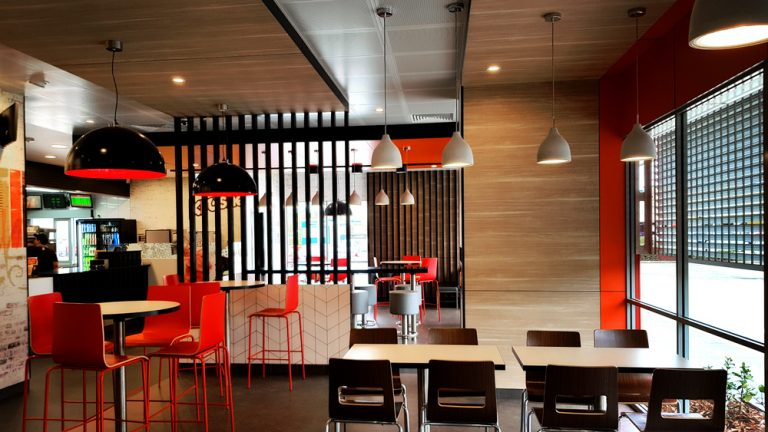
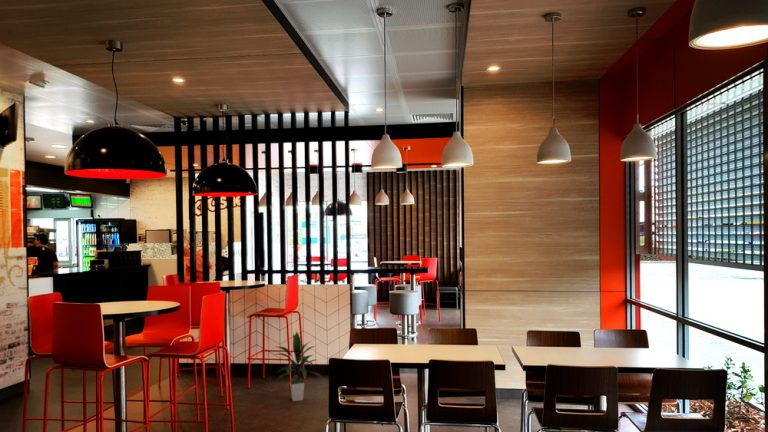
+ indoor plant [274,331,326,402]
